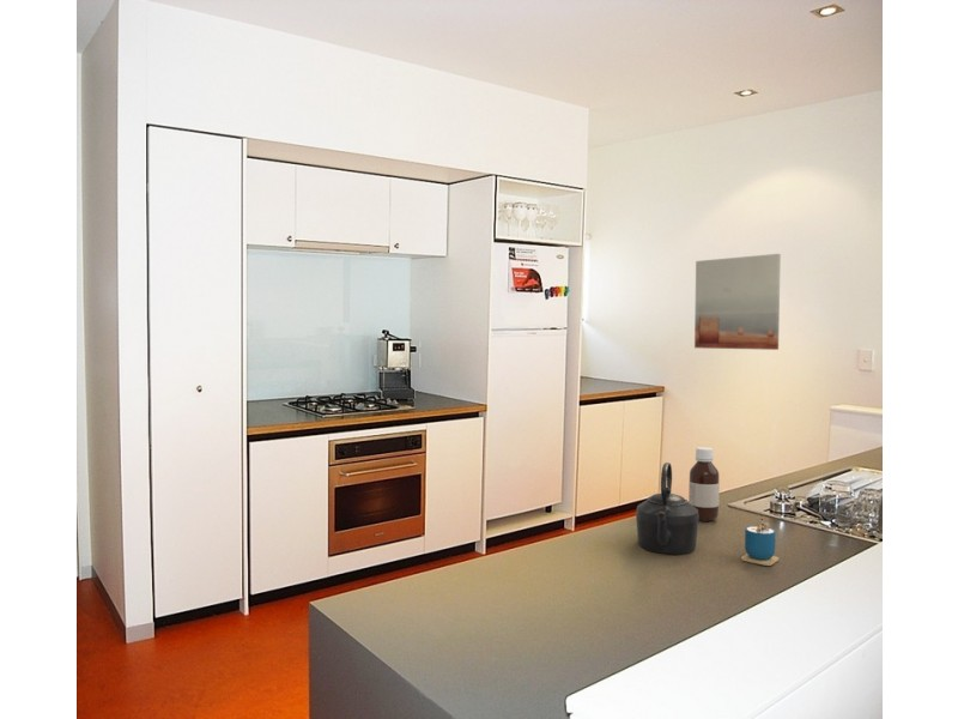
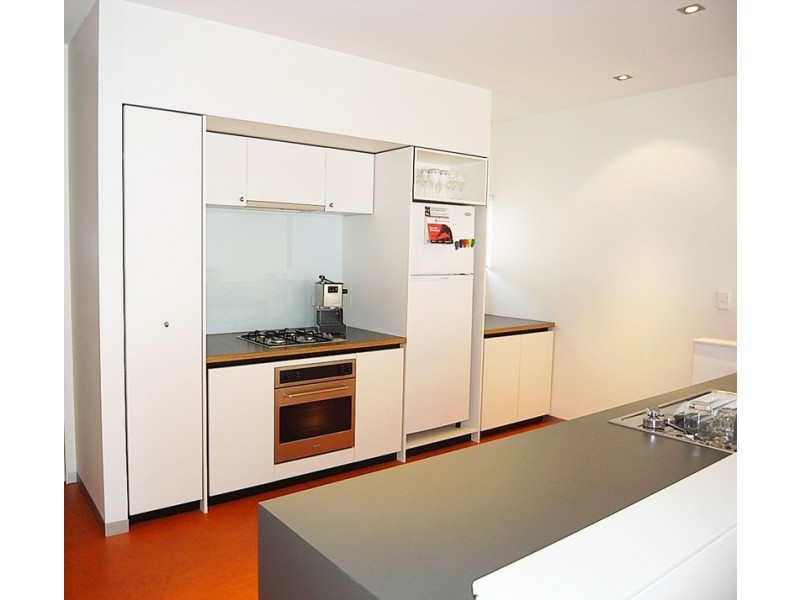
- wall art [693,253,782,351]
- bottle [687,446,721,522]
- kettle [635,461,701,555]
- cup [740,510,780,567]
